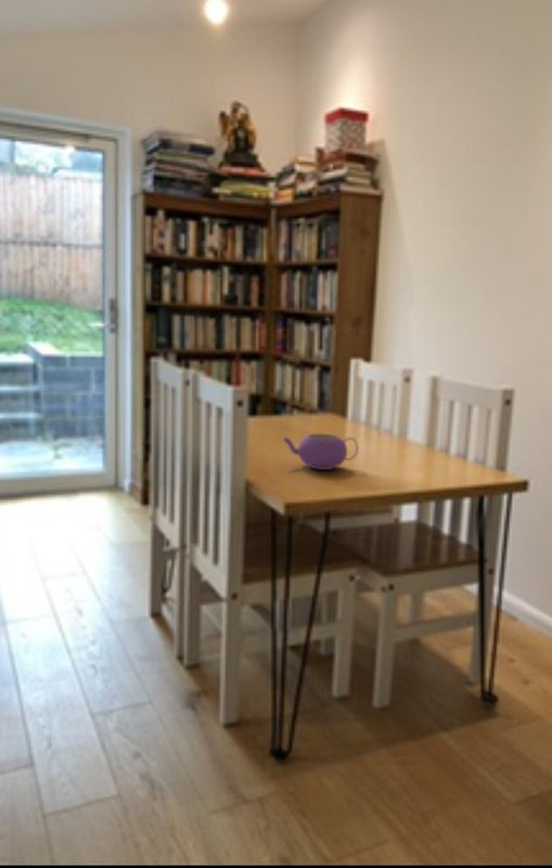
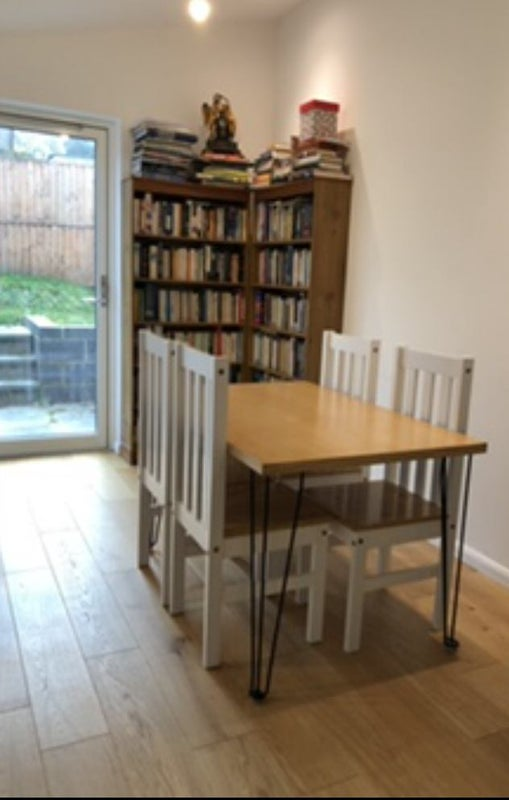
- teapot [282,433,359,471]
